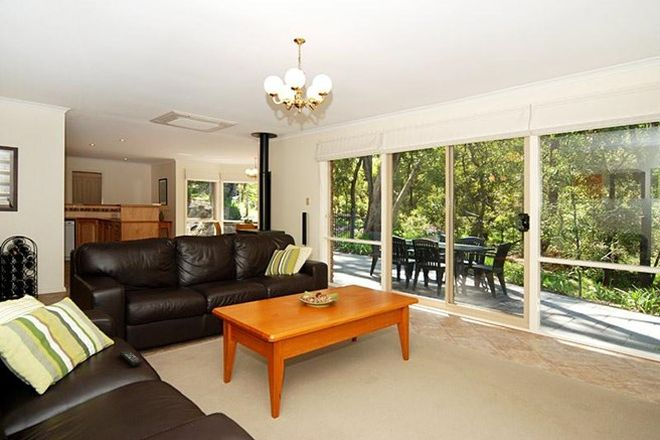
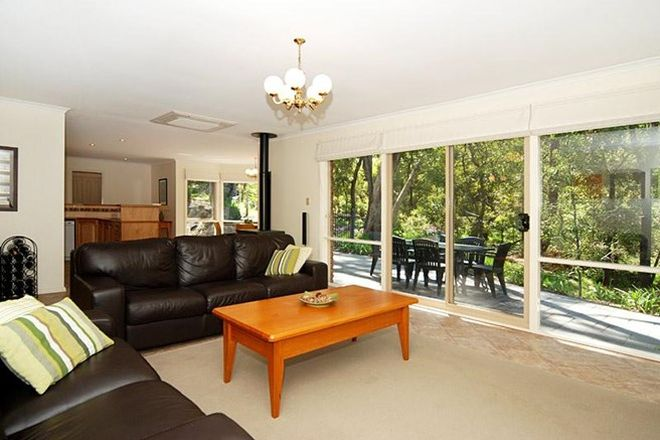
- remote control [119,349,143,367]
